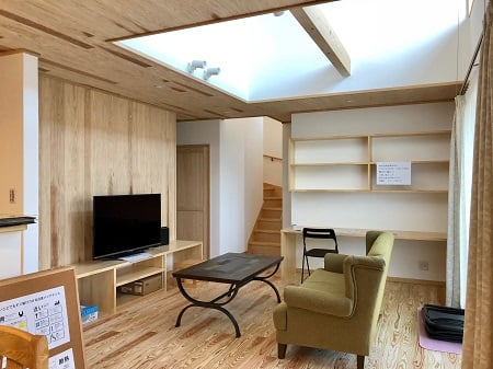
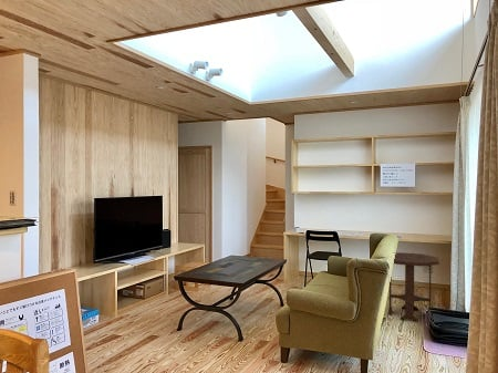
+ side table [387,251,440,323]
